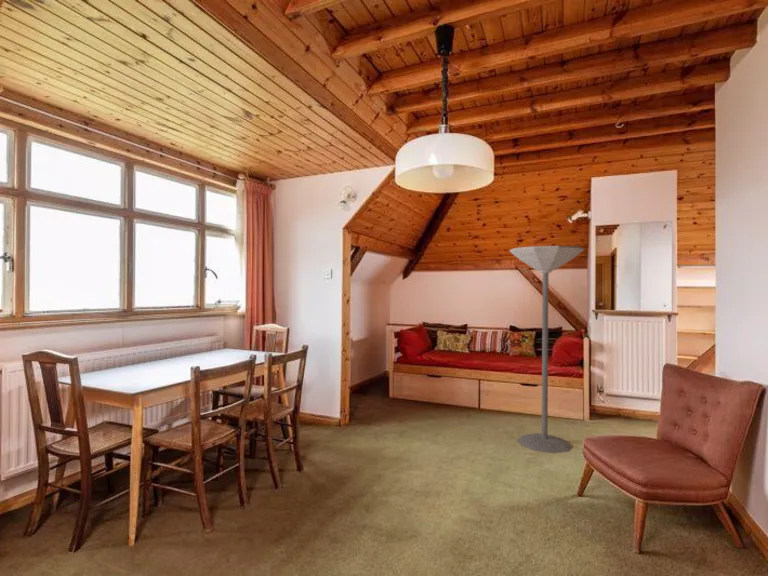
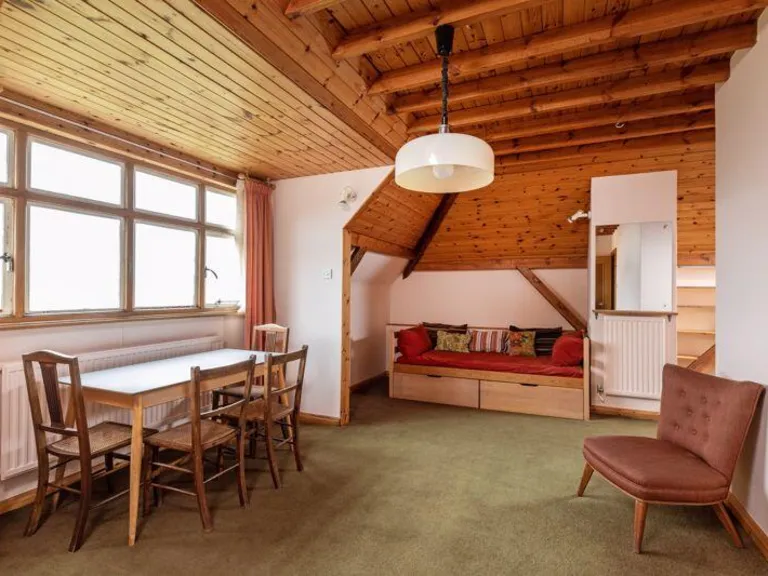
- floor lamp [509,245,585,454]
